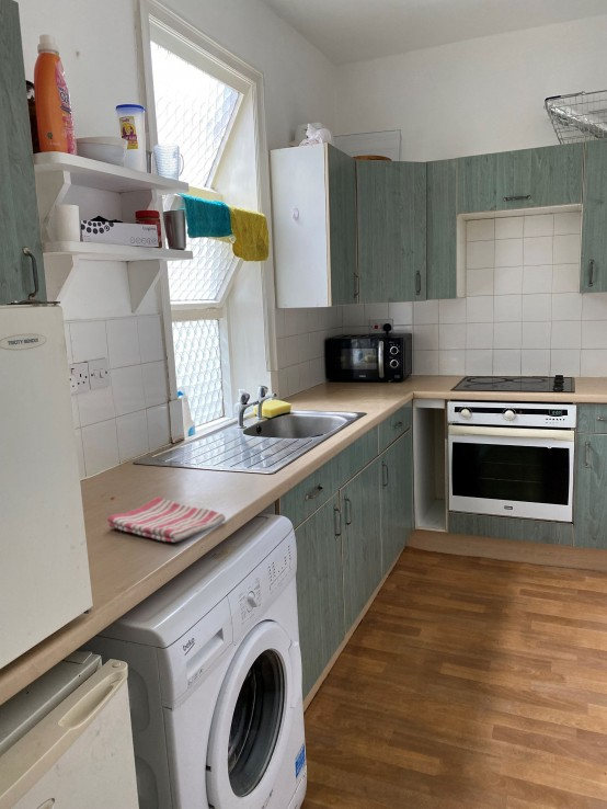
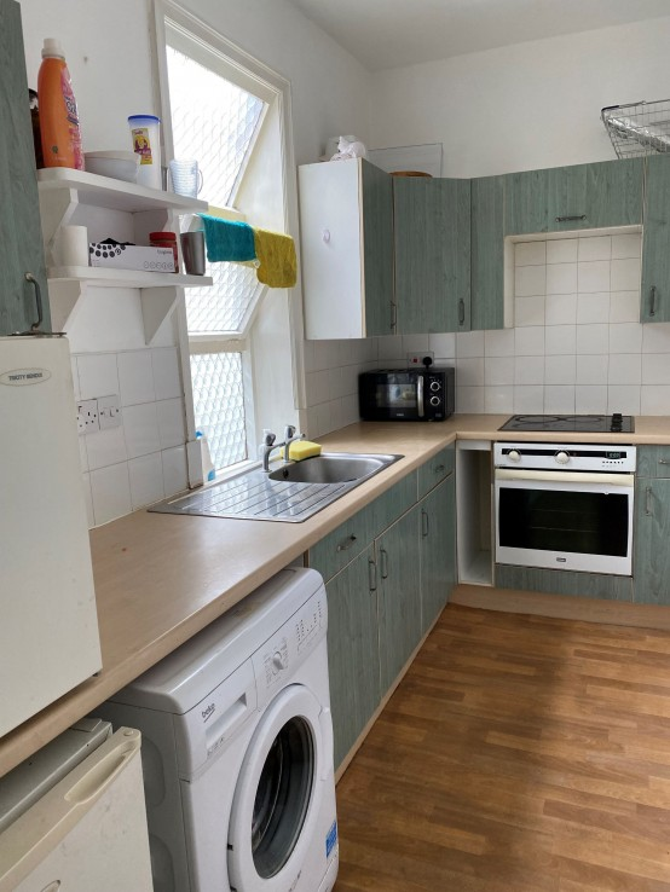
- dish towel [106,495,227,544]
